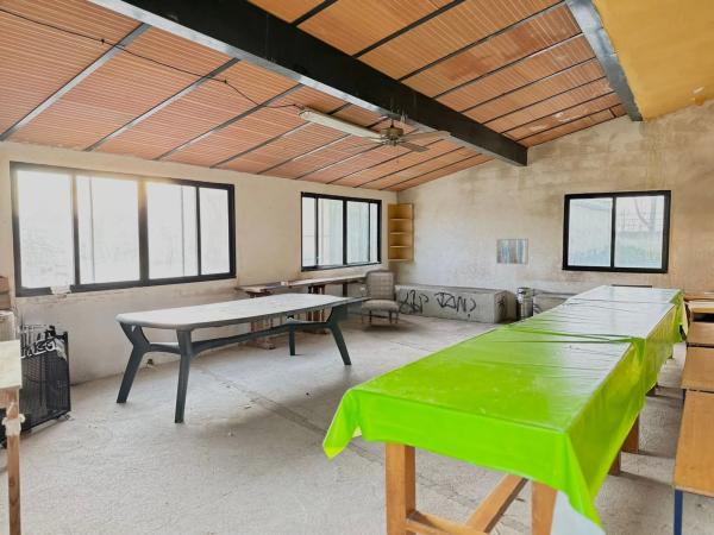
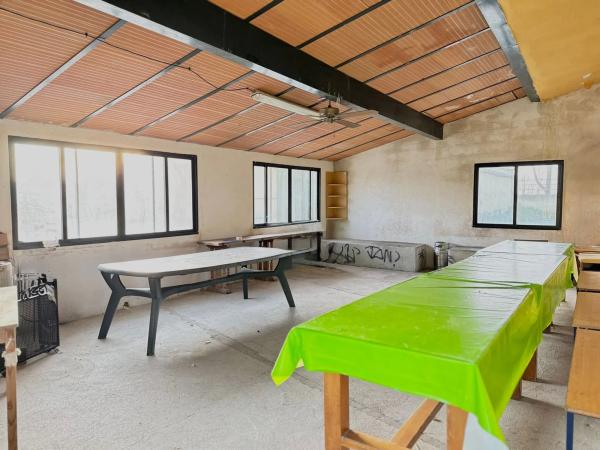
- armchair [358,268,401,331]
- wall art [495,238,530,265]
